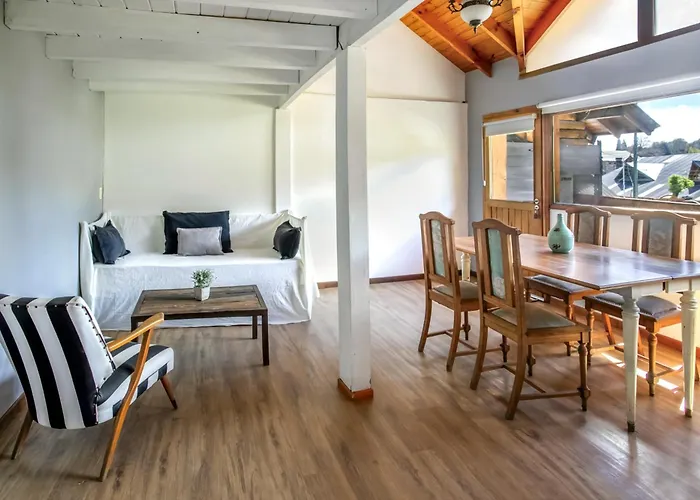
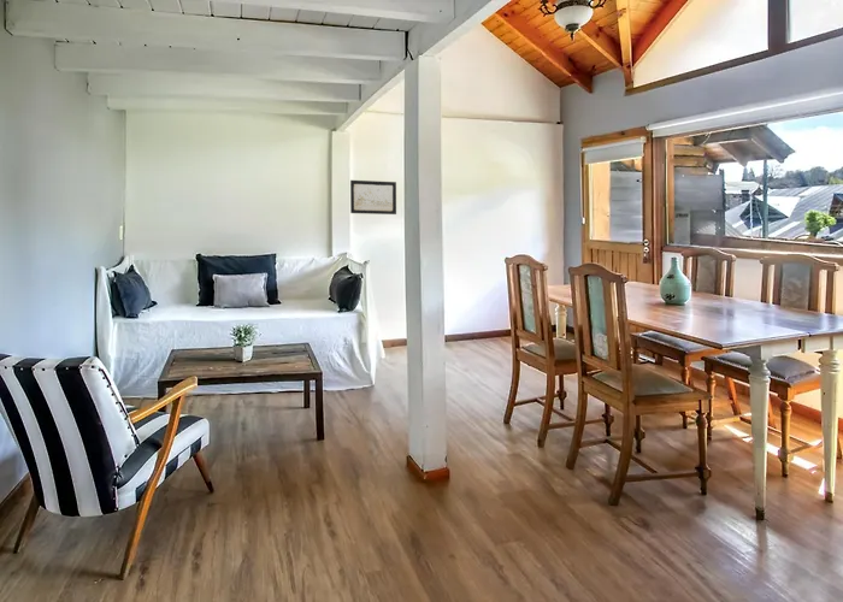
+ wall art [349,179,397,216]
